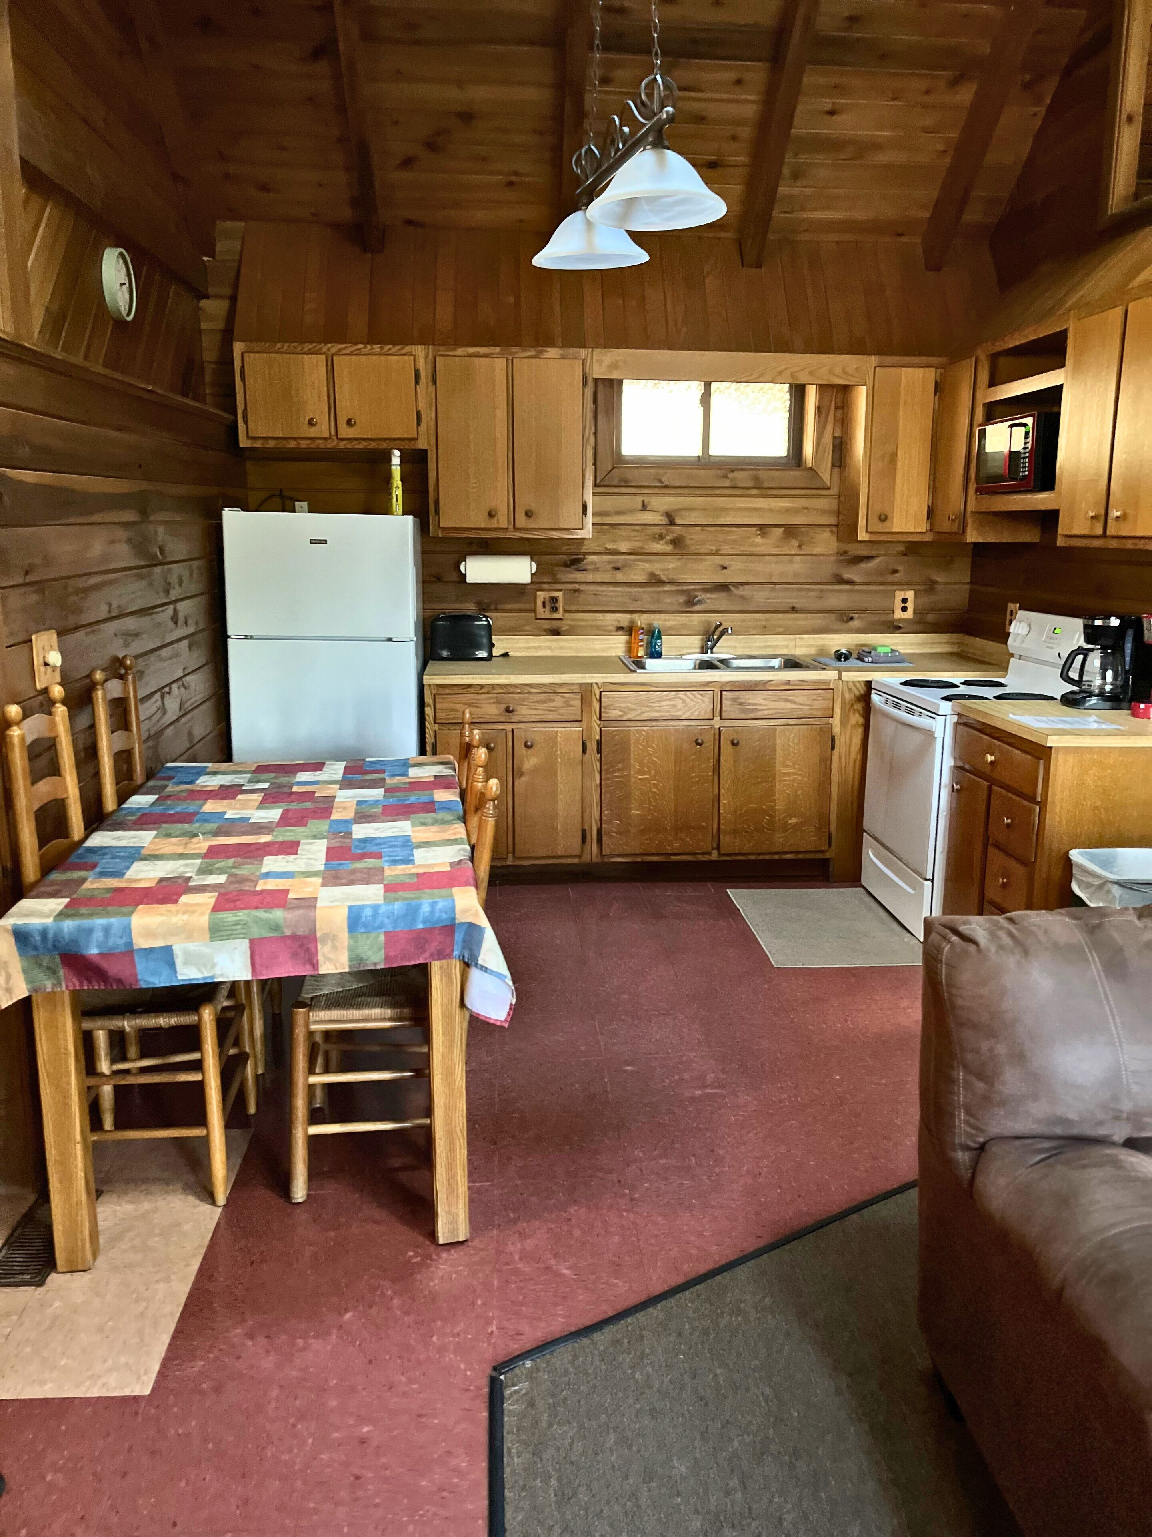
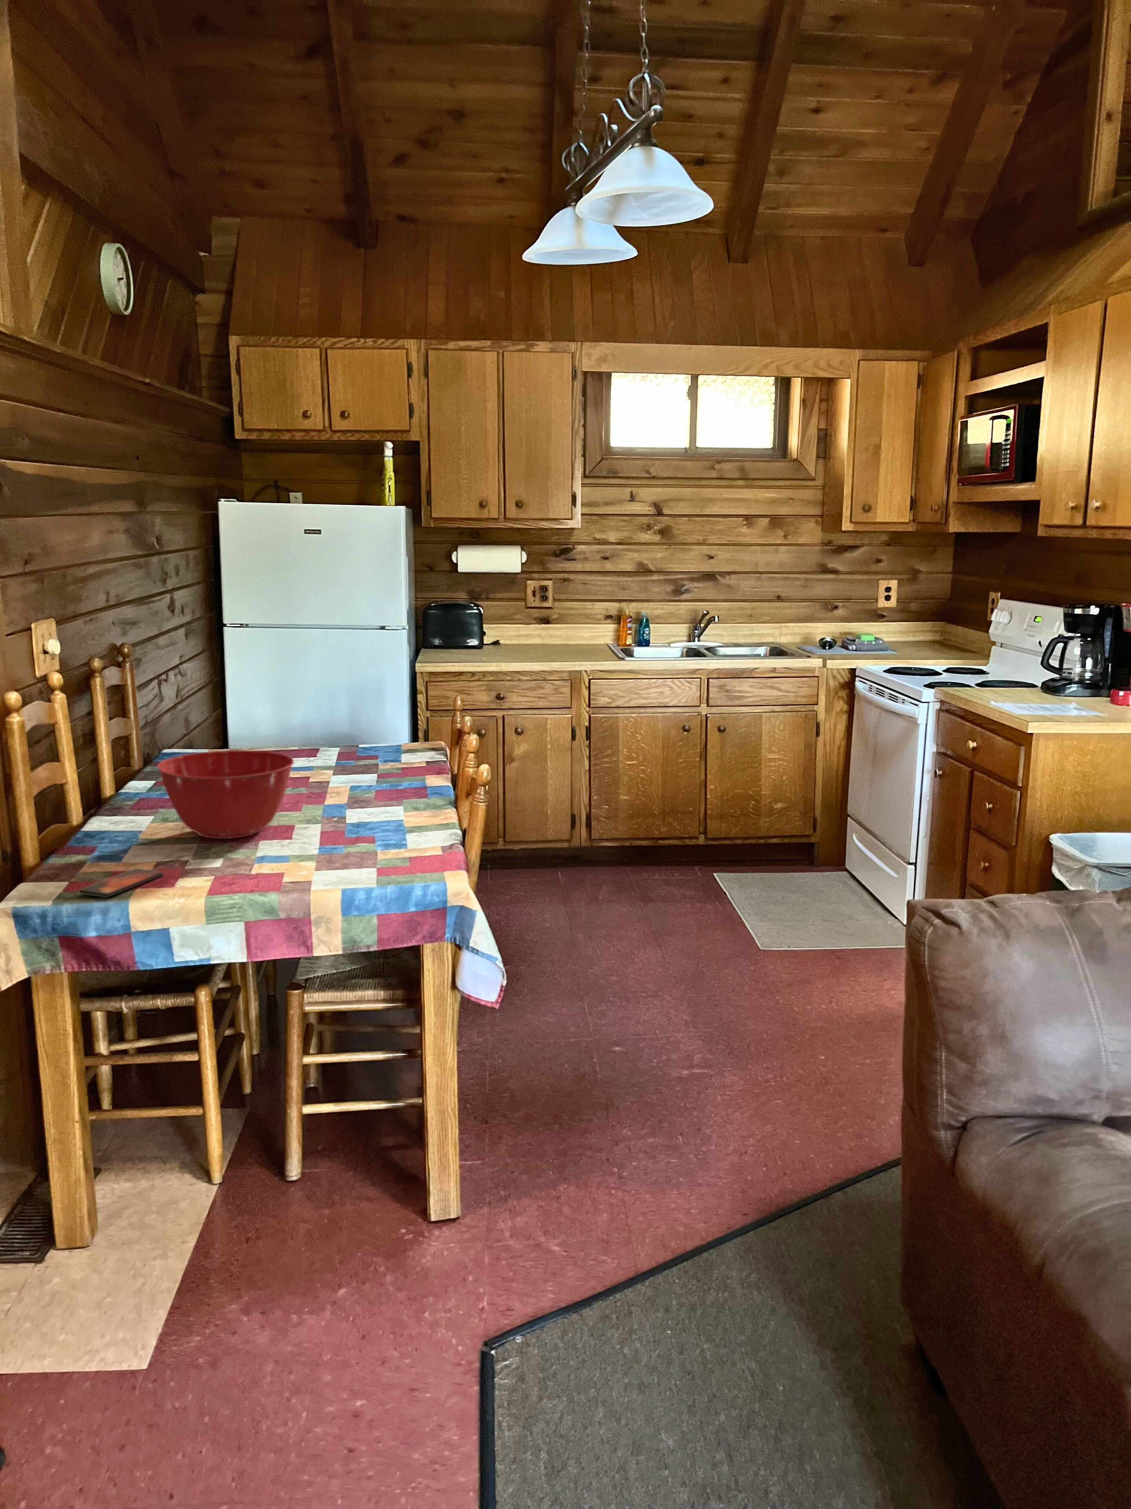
+ mixing bowl [157,750,295,839]
+ smartphone [78,867,164,898]
